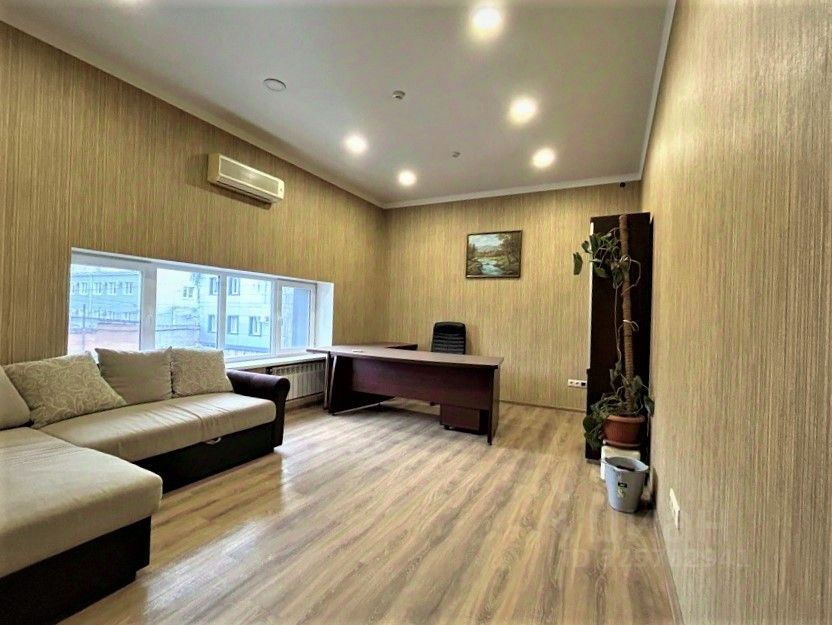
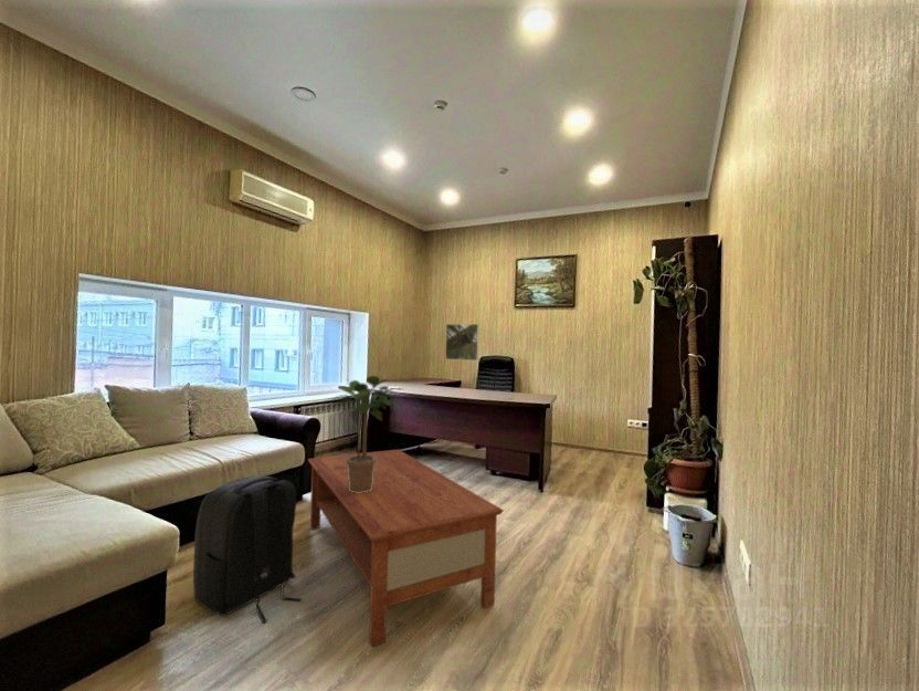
+ backpack [192,475,303,625]
+ potted plant [330,375,402,493]
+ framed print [444,323,480,362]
+ coffee table [307,448,505,648]
